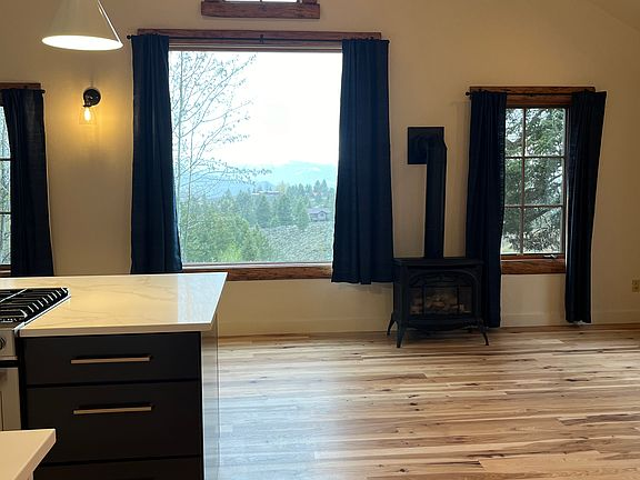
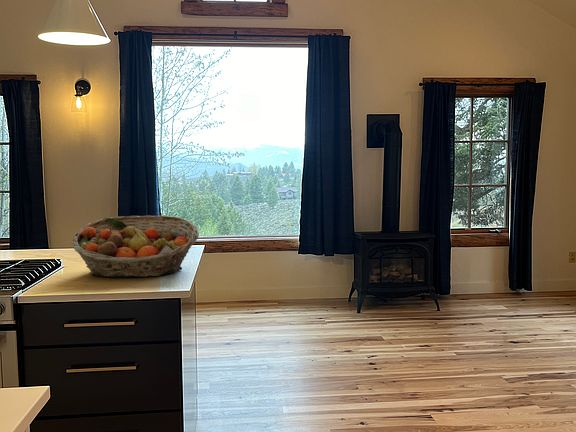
+ fruit basket [70,215,200,279]
